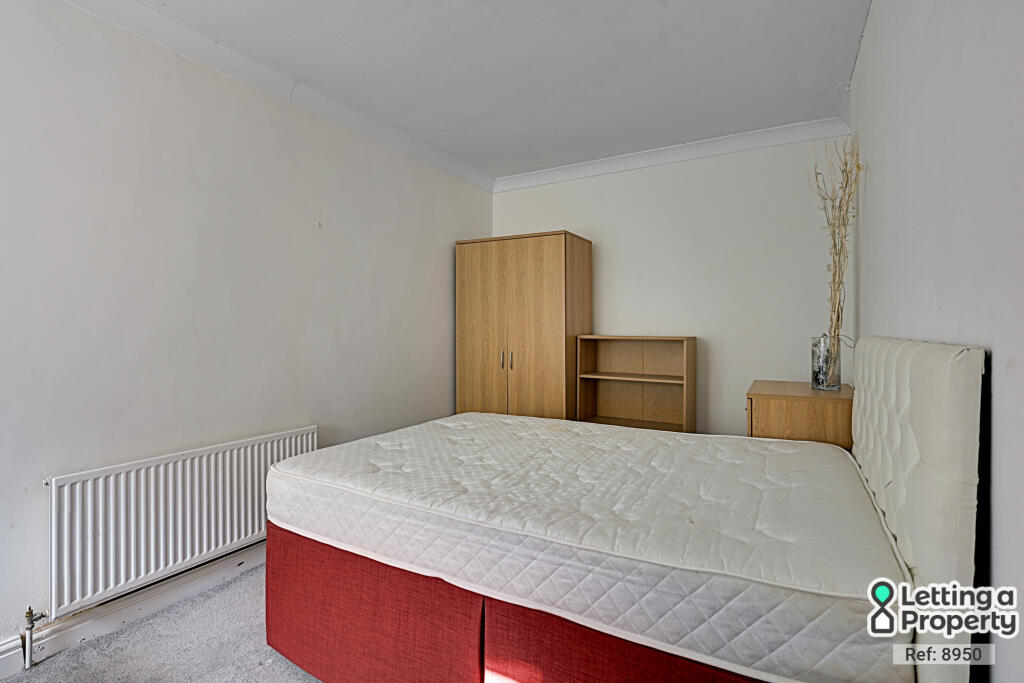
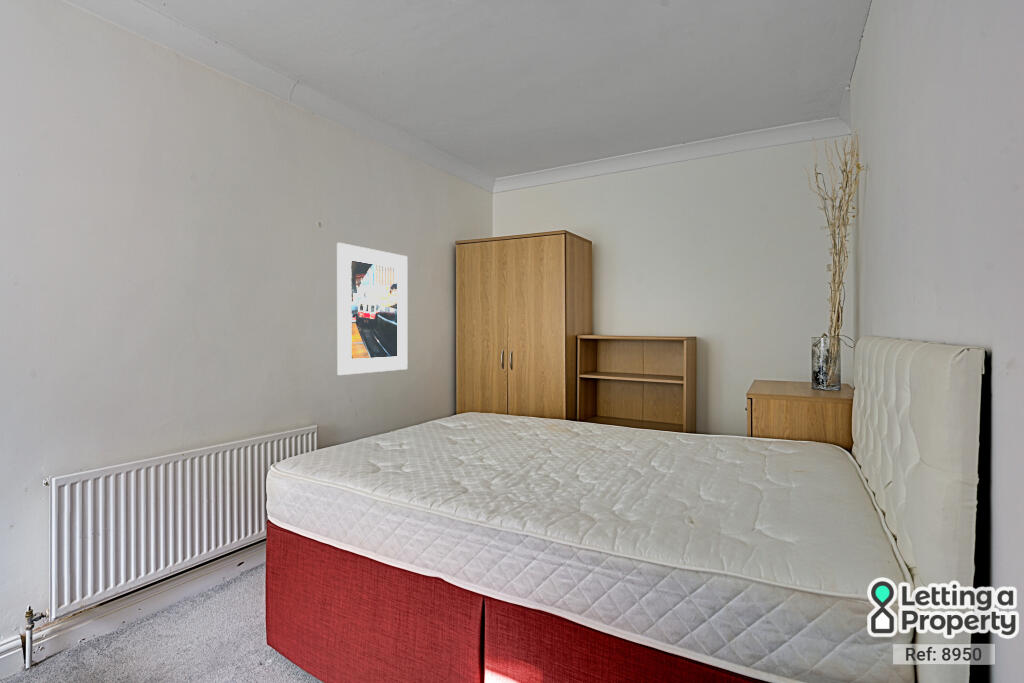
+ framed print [336,242,408,376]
